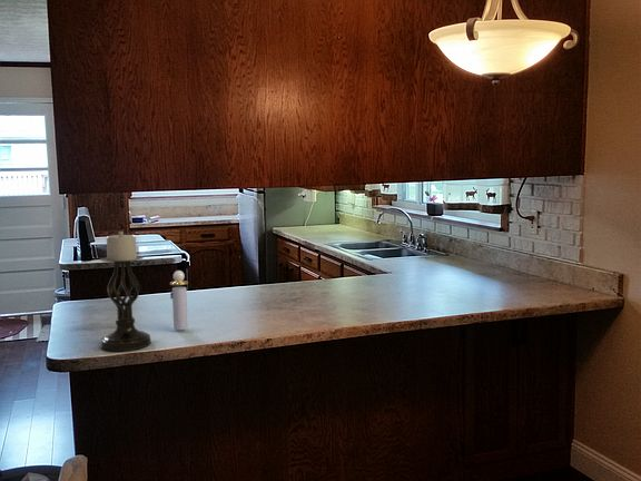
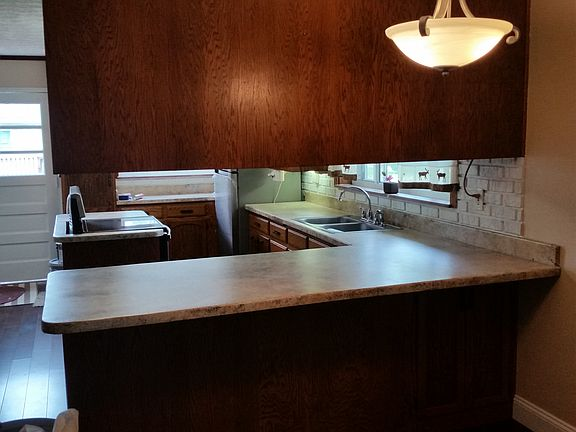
- candle holder [99,230,152,352]
- perfume bottle [169,269,189,331]
